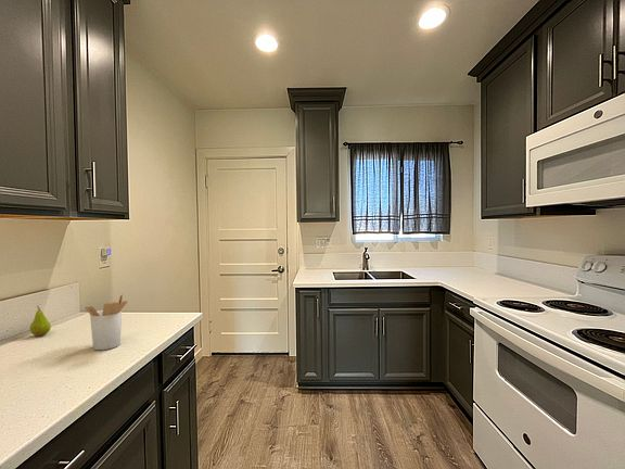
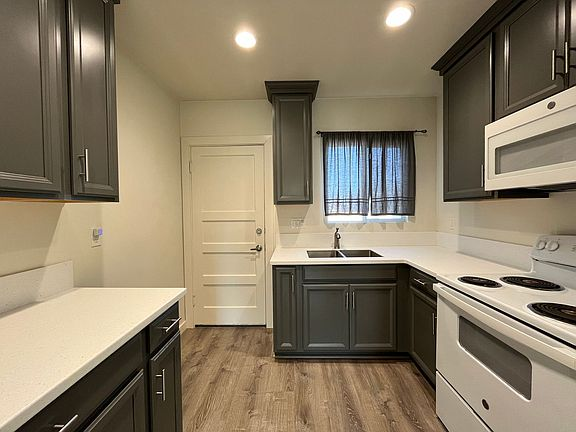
- utensil holder [84,293,128,351]
- fruit [29,305,52,337]
